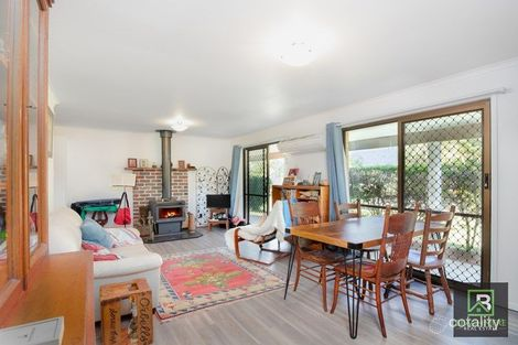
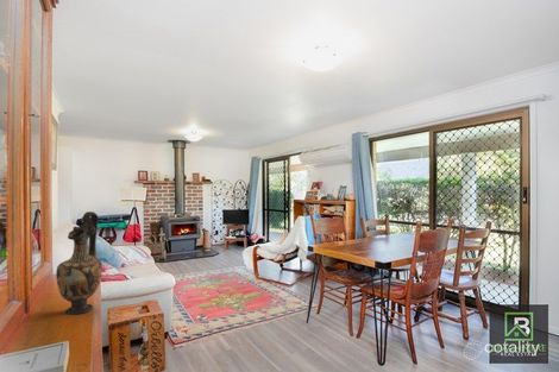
+ vase [55,210,103,316]
